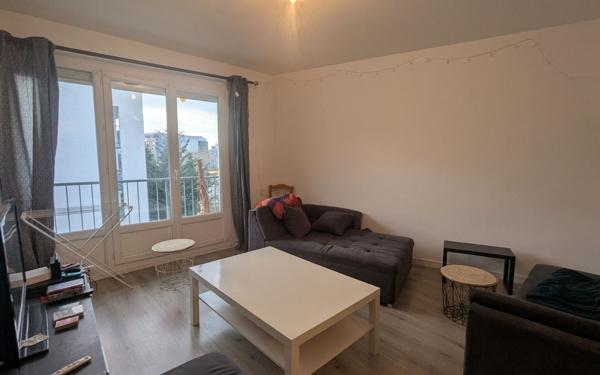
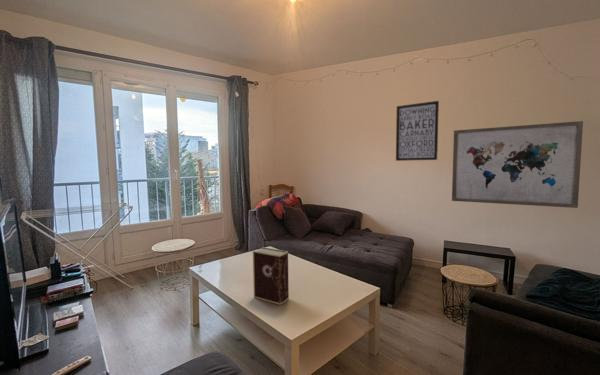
+ book [252,246,290,306]
+ wall art [451,120,584,209]
+ wall art [395,100,440,162]
